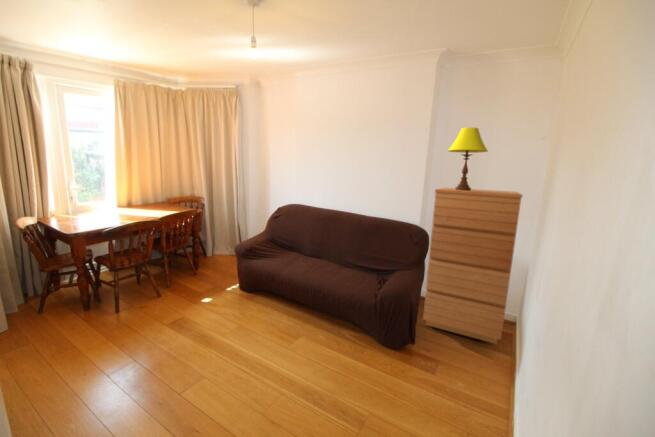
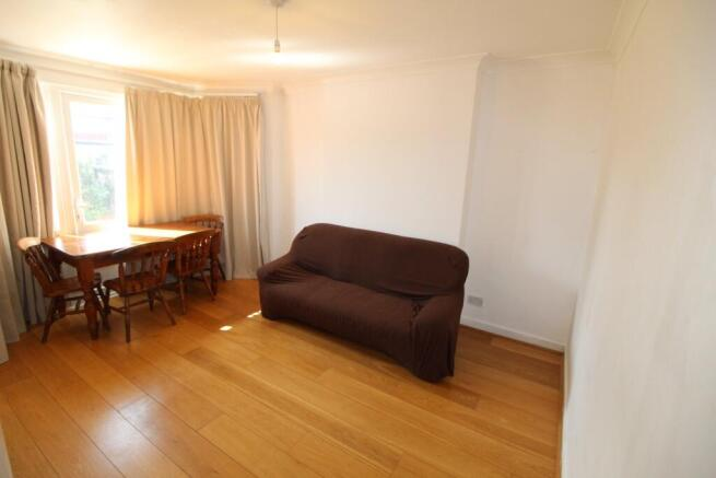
- table lamp [447,126,489,191]
- dresser [422,187,523,345]
